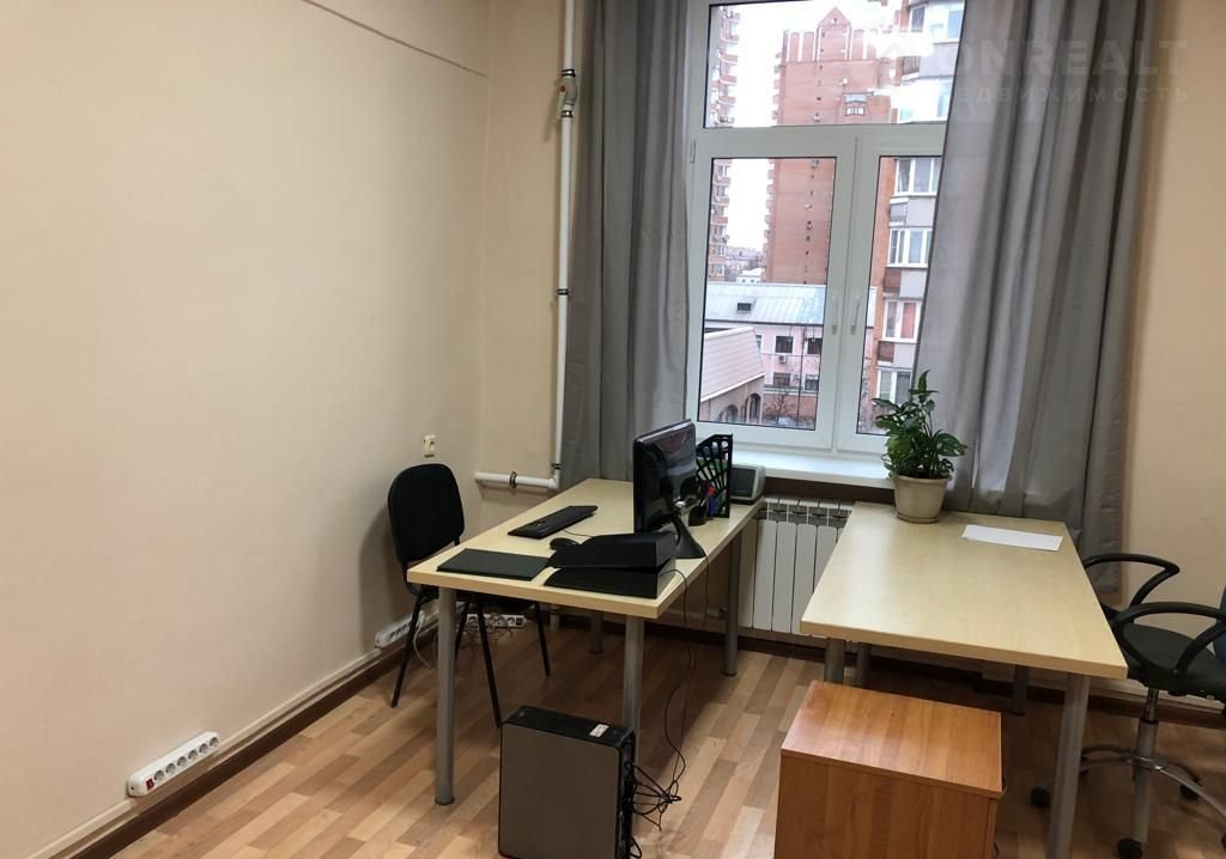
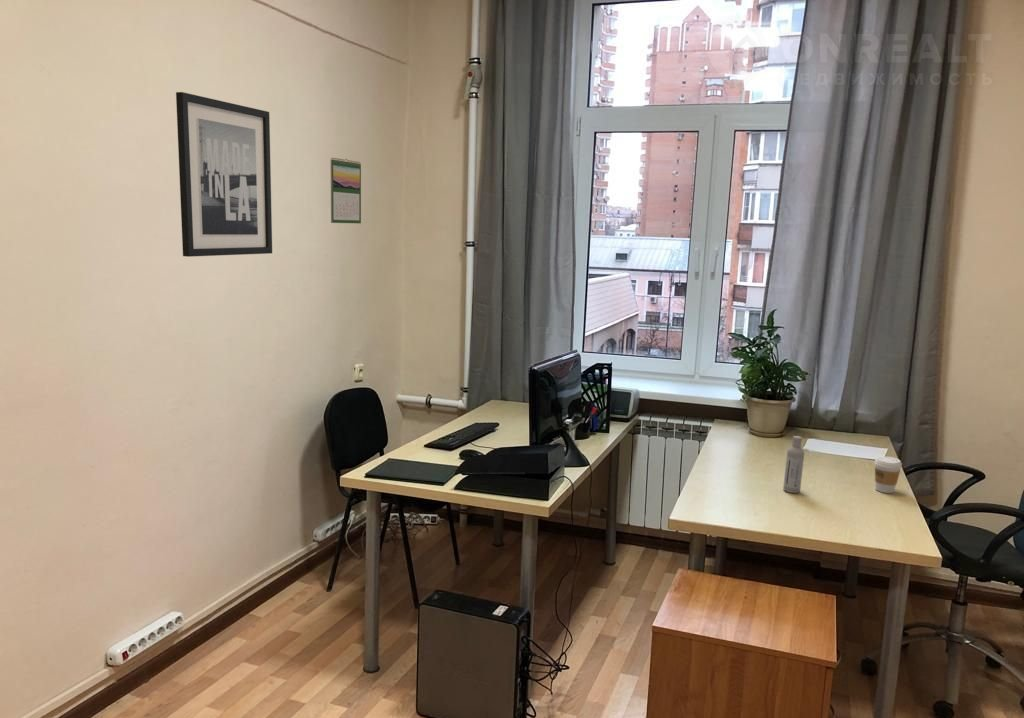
+ calendar [330,157,362,224]
+ wall art [175,91,273,258]
+ coffee cup [874,456,903,494]
+ bottle [782,435,805,494]
